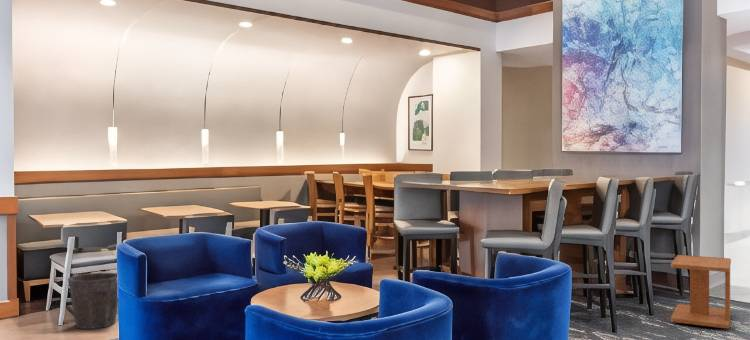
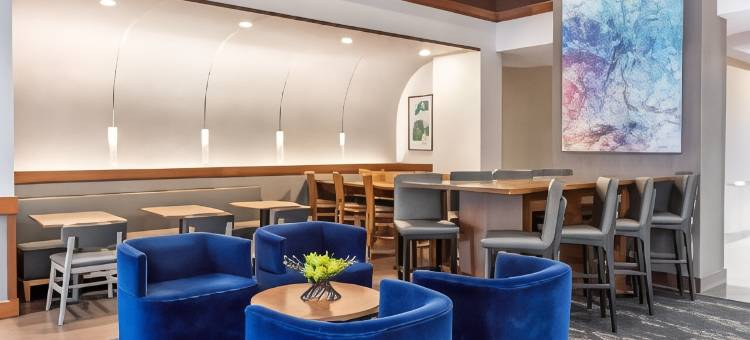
- waste bin [67,272,119,330]
- side table [670,254,732,329]
